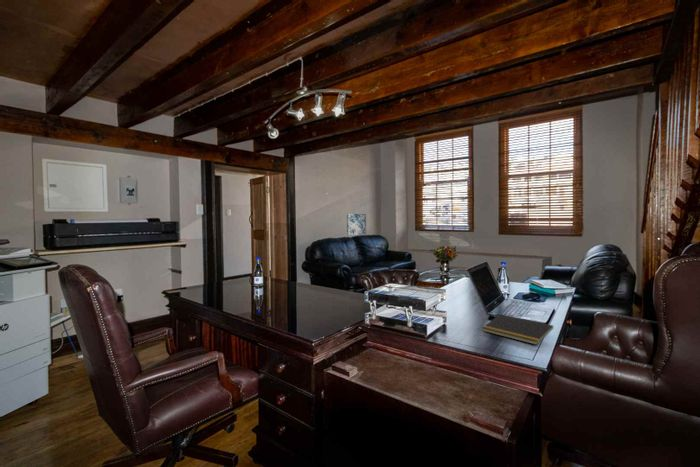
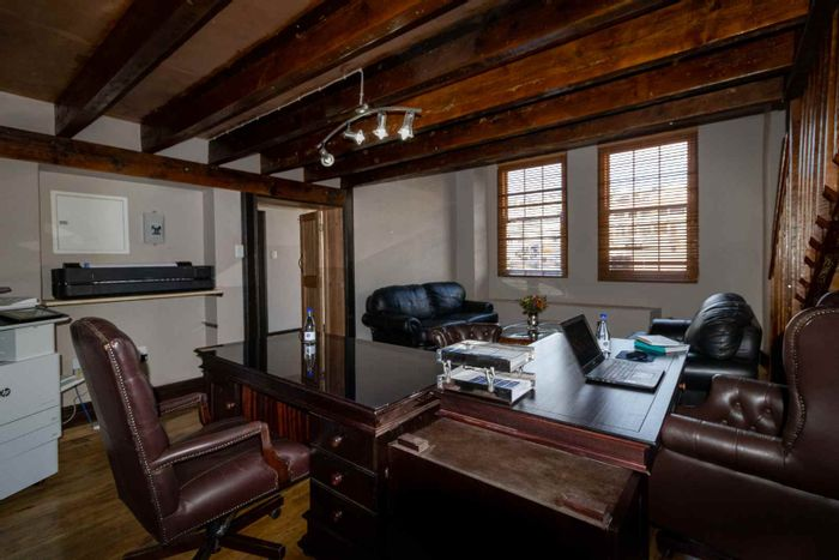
- wall art [346,213,367,236]
- notepad [481,313,554,346]
